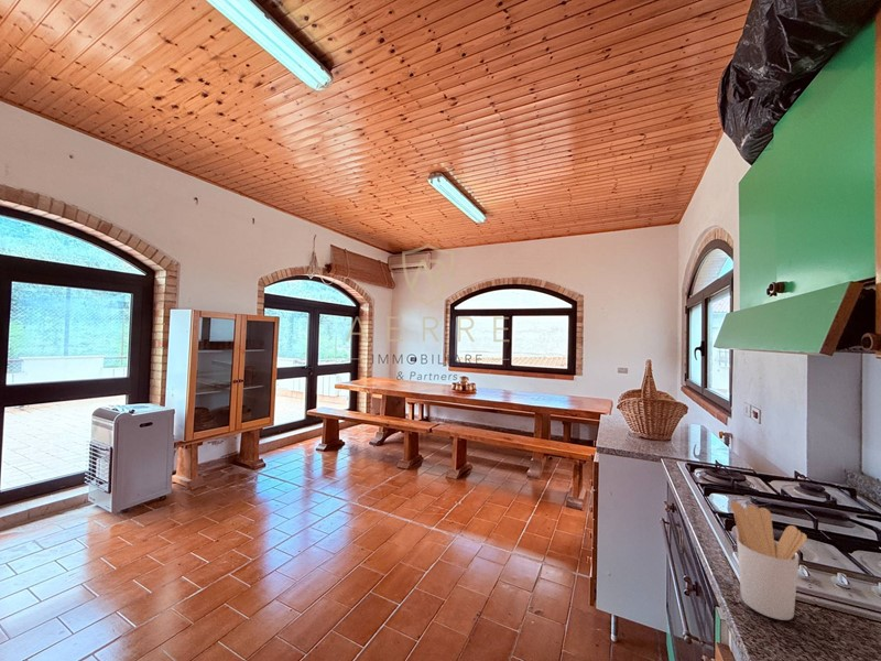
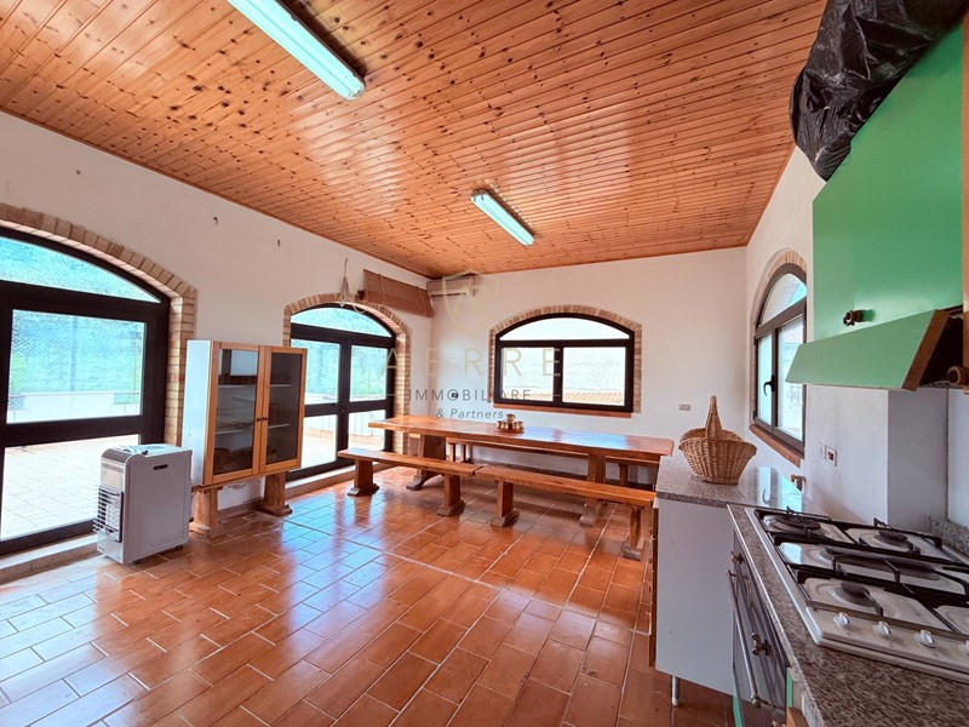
- utensil holder [729,501,808,621]
